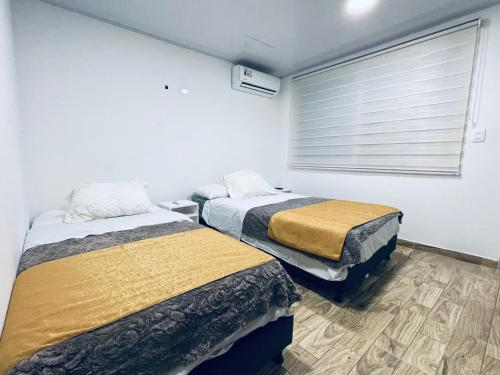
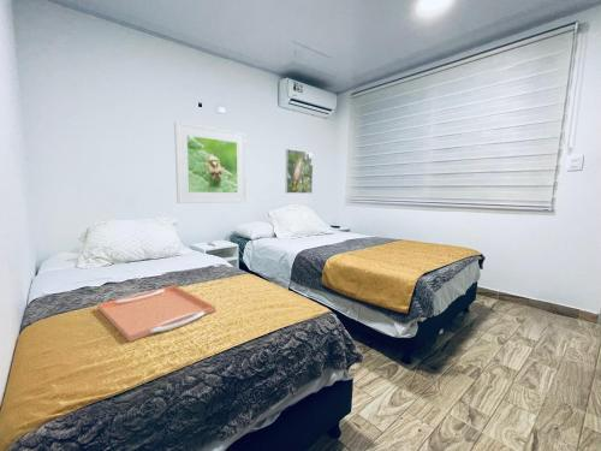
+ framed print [284,148,314,195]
+ serving tray [96,284,216,343]
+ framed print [173,120,248,204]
